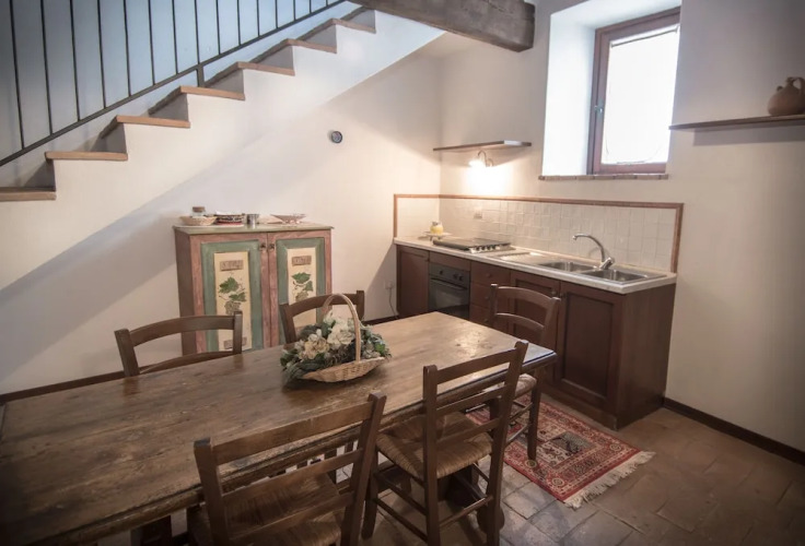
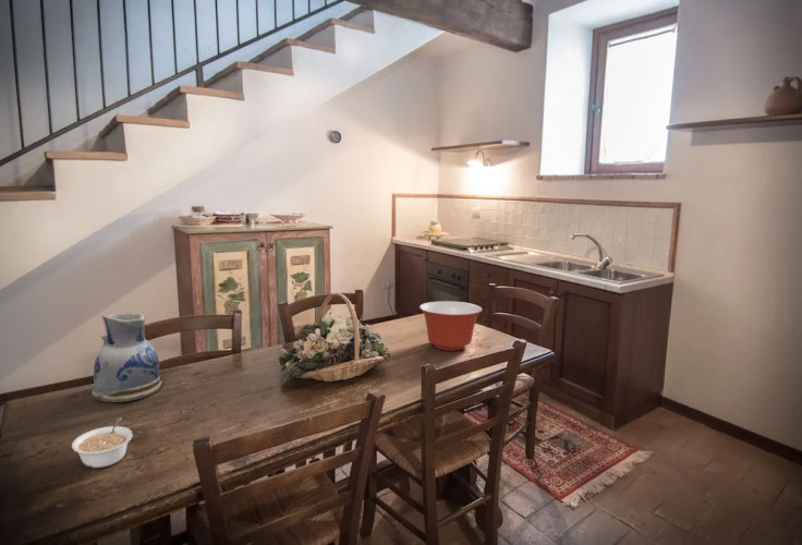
+ legume [71,416,134,469]
+ mixing bowl [418,300,484,351]
+ ceramic pitcher [90,312,163,403]
